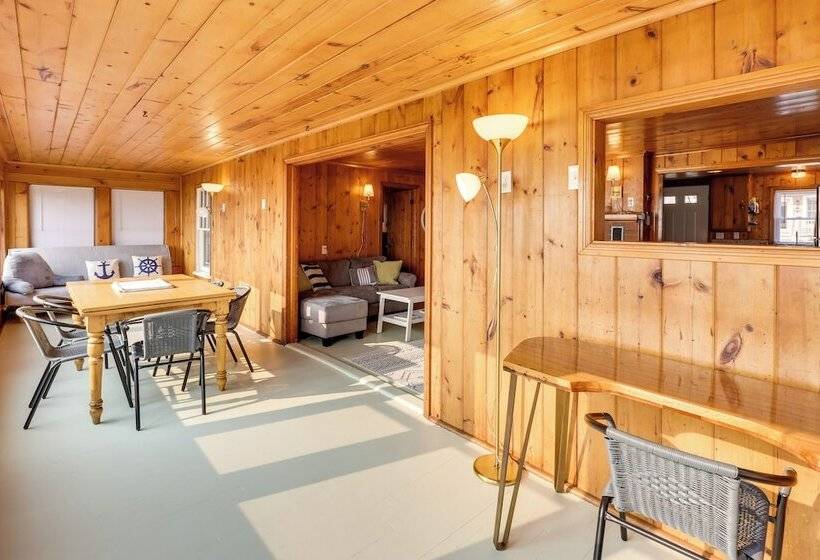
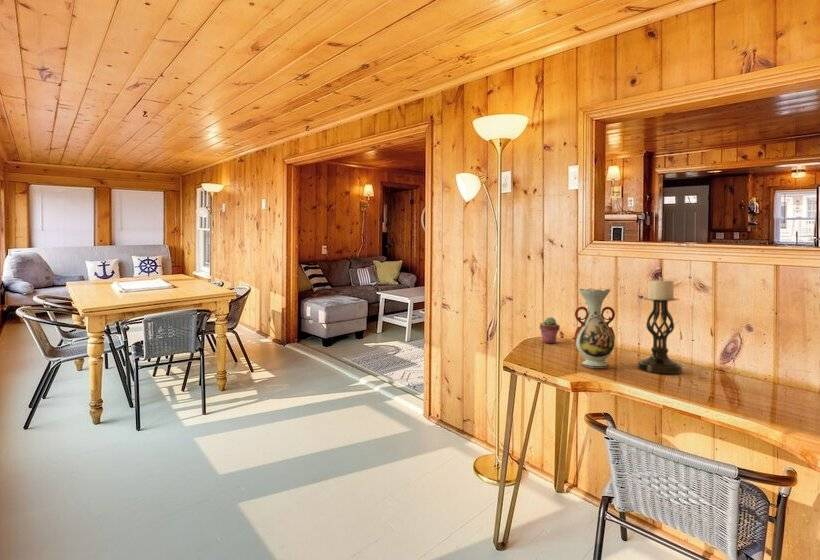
+ vase [574,288,616,369]
+ potted succulent [539,316,561,344]
+ candle holder [637,276,683,374]
